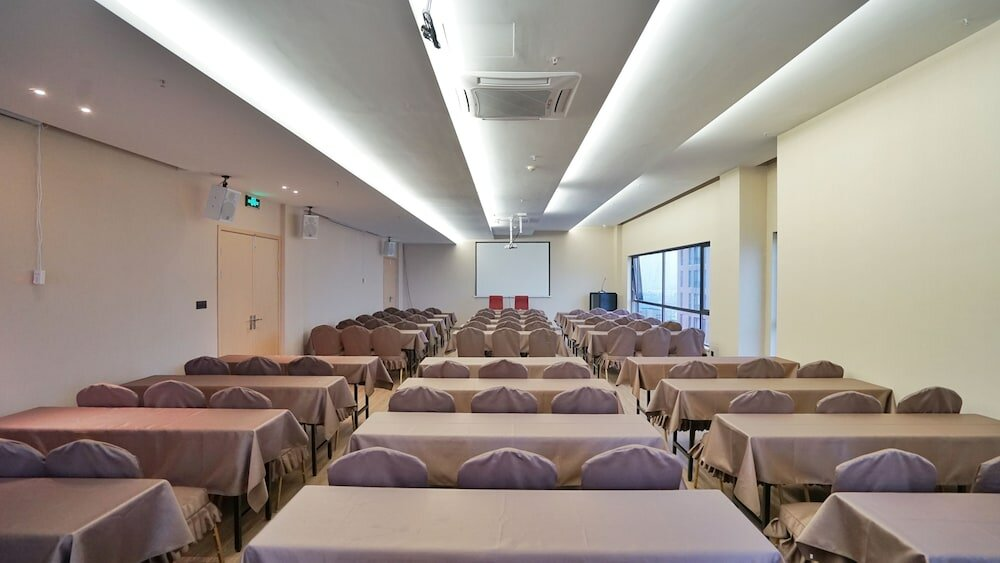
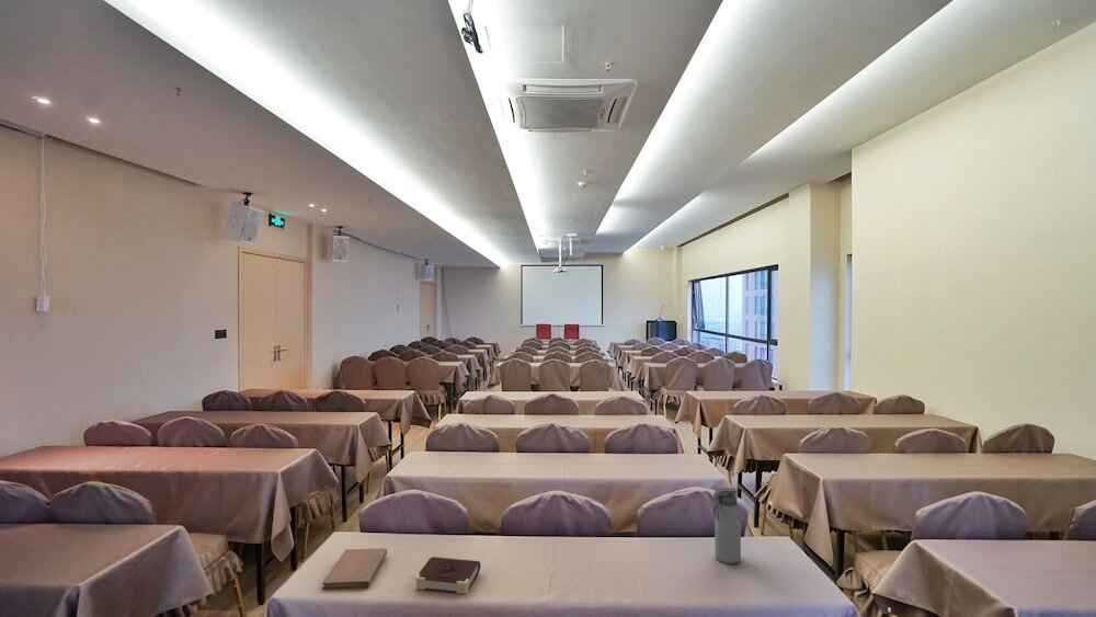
+ notebook [321,547,388,591]
+ water bottle [712,487,742,564]
+ book [414,556,481,595]
